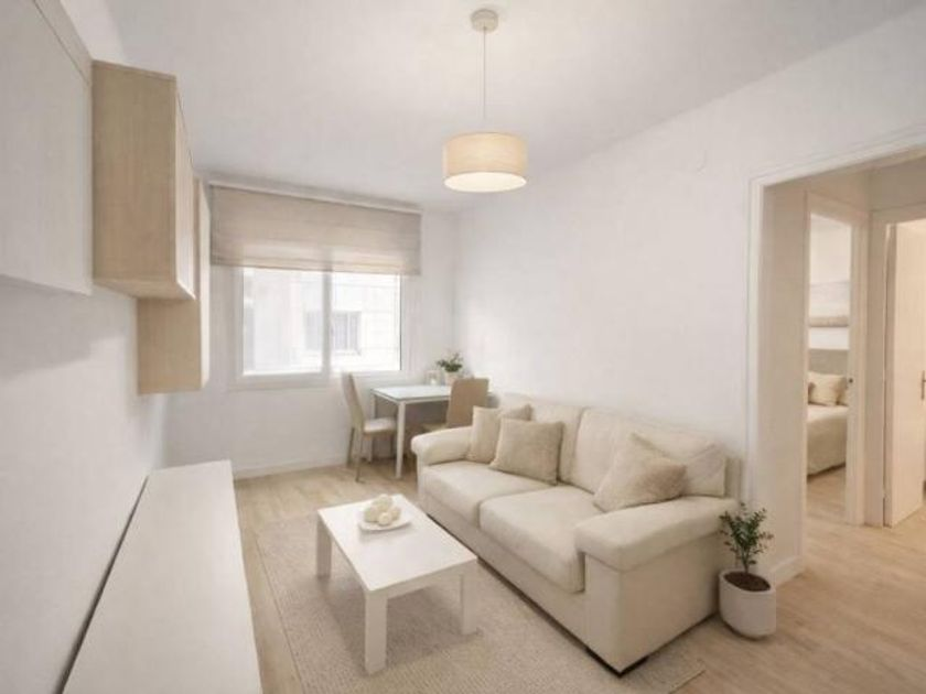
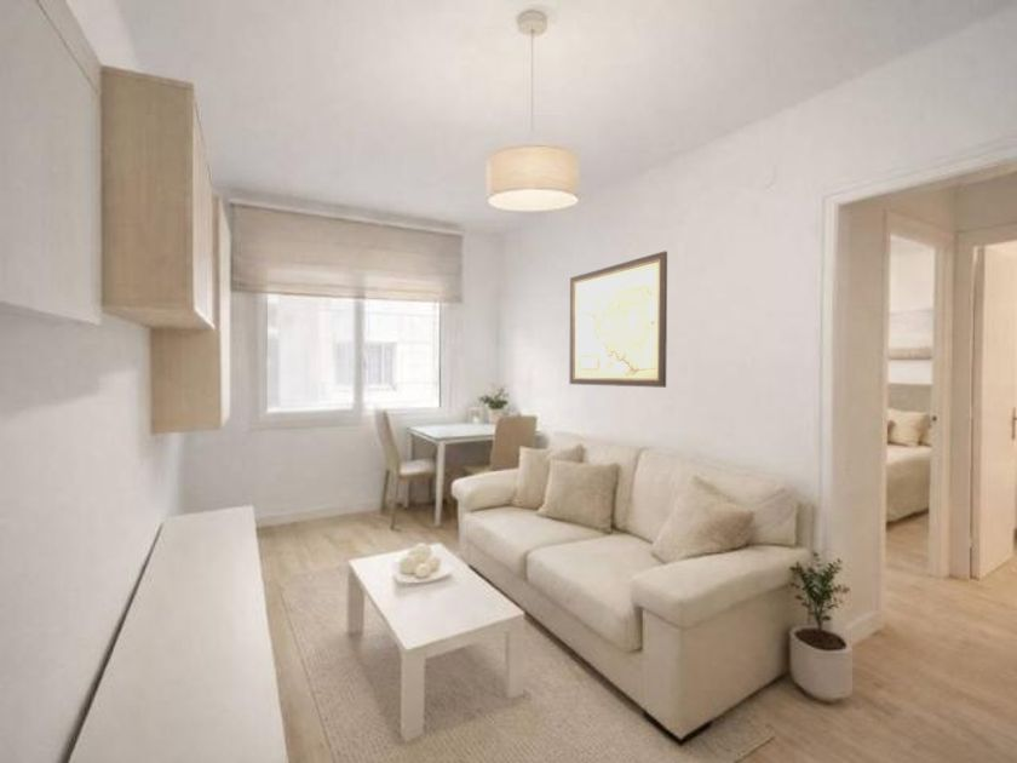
+ wall art [569,249,668,389]
